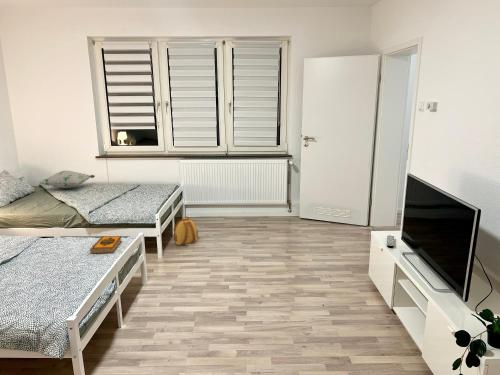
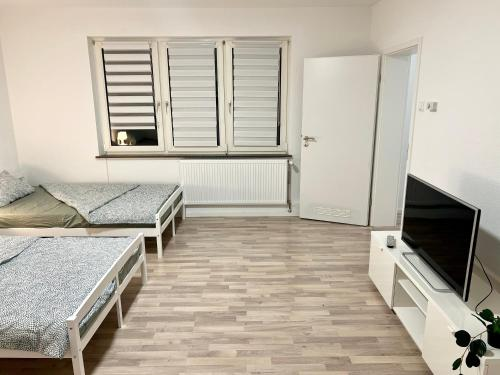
- backpack [172,215,199,246]
- decorative pillow [38,170,96,189]
- hardback book [89,235,123,255]
